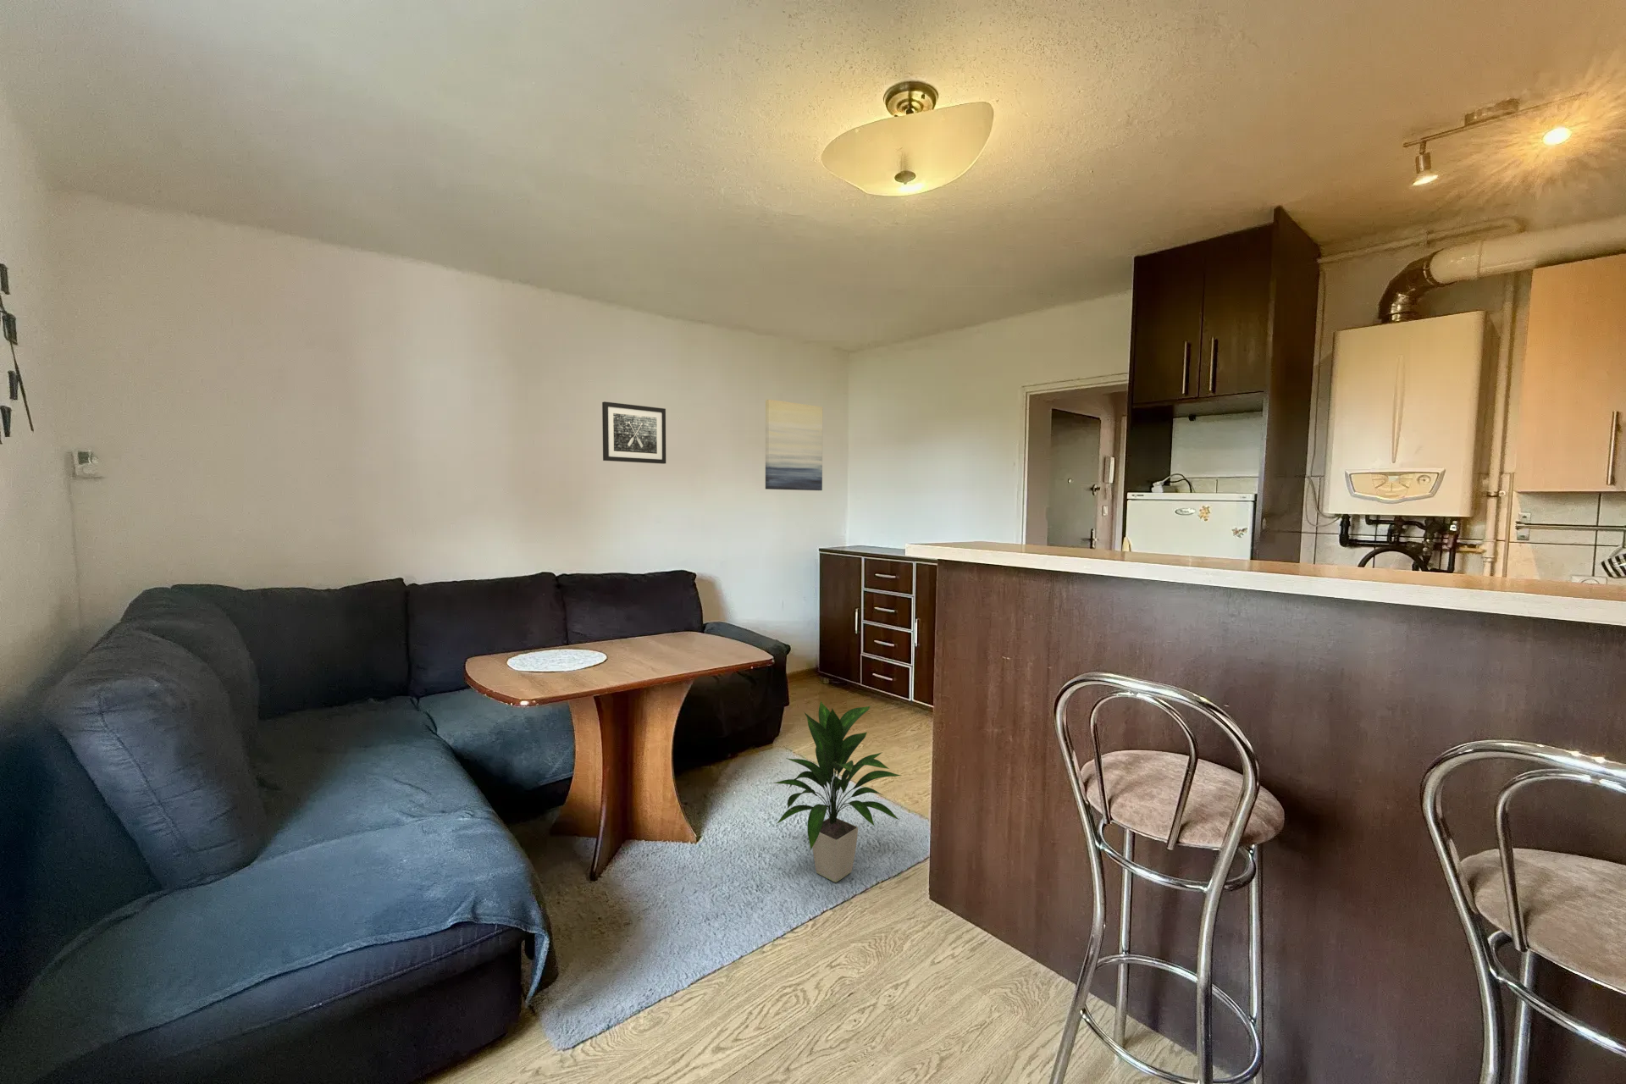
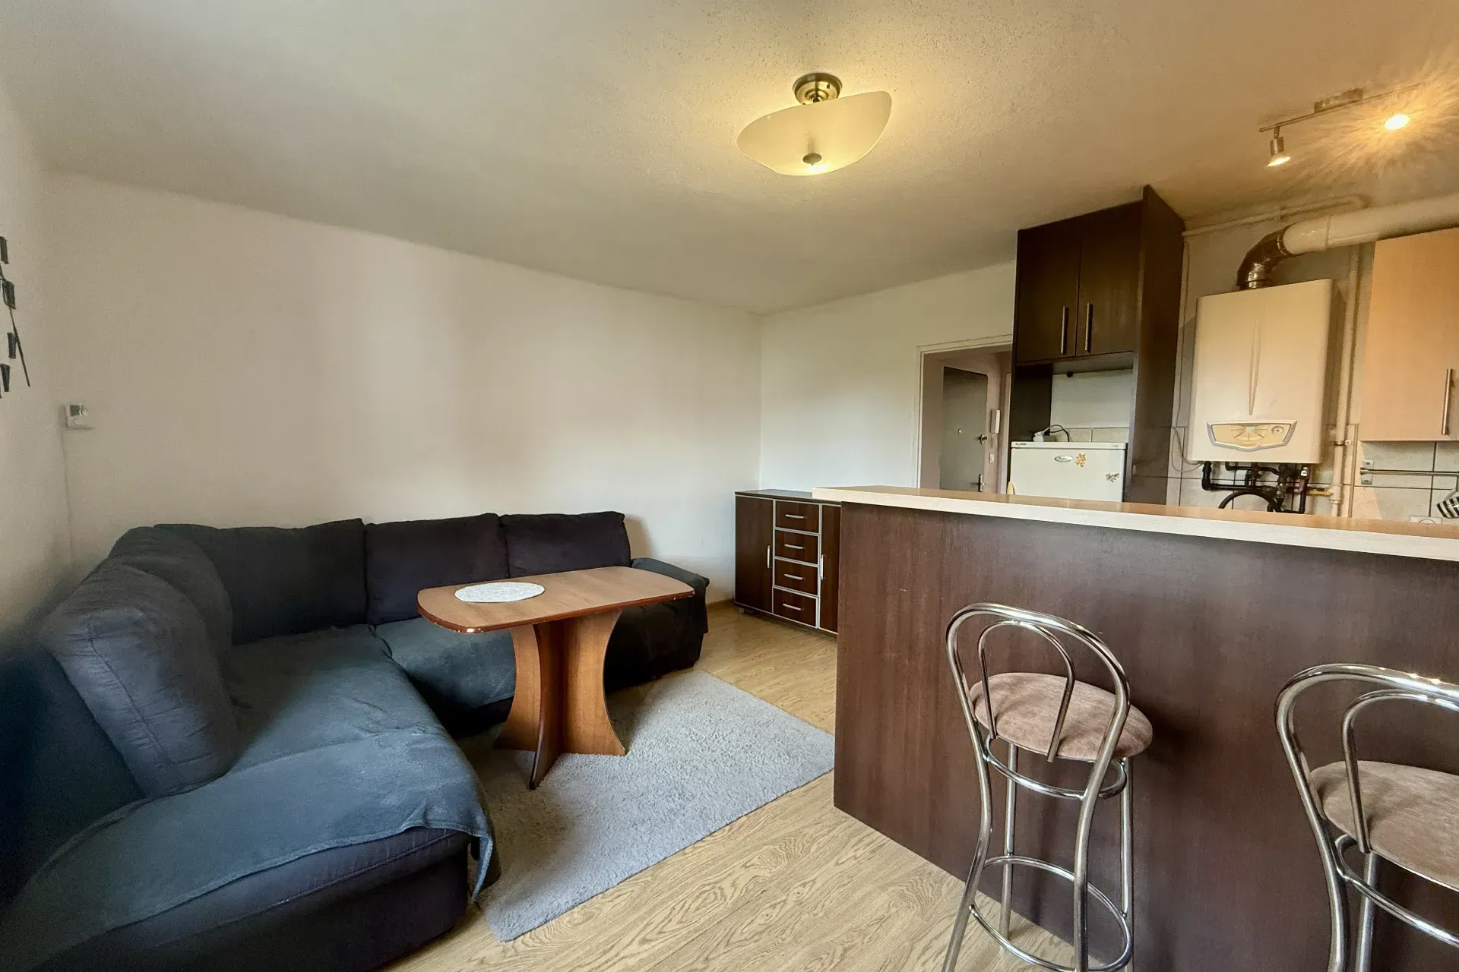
- wall art [765,399,823,491]
- wall art [601,400,667,465]
- indoor plant [772,700,901,883]
